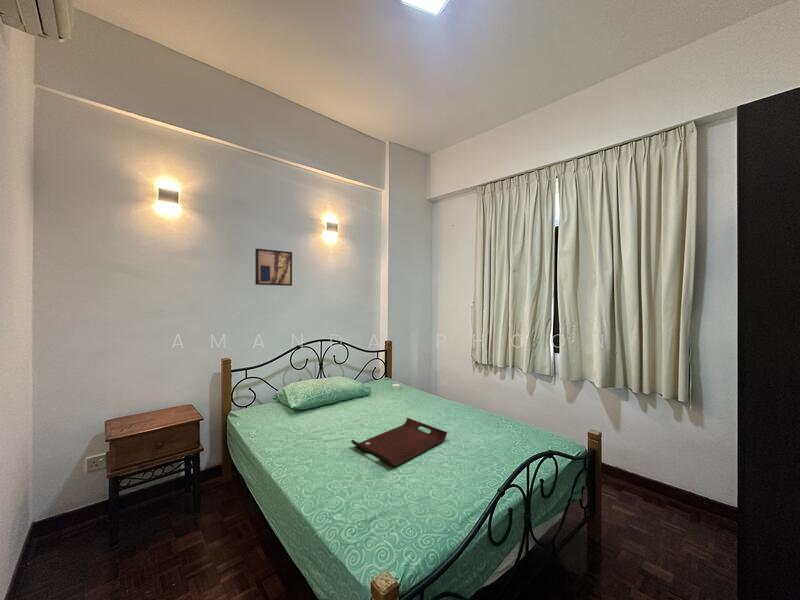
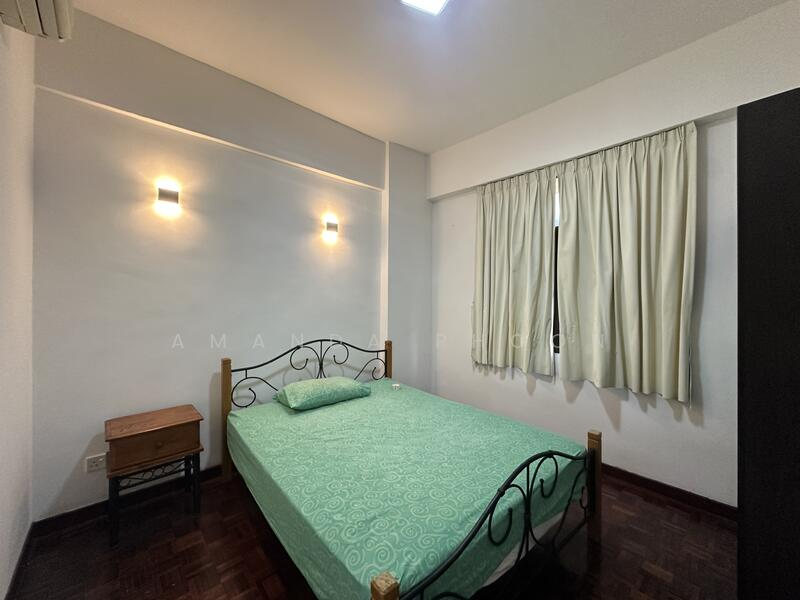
- serving tray [350,417,448,467]
- wall art [254,248,293,287]
